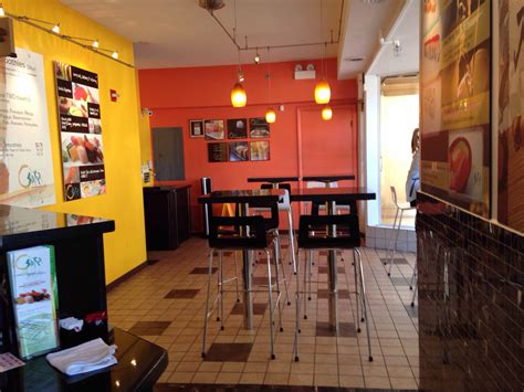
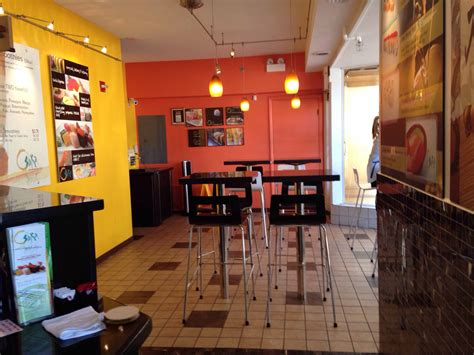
+ coaster [104,305,140,325]
